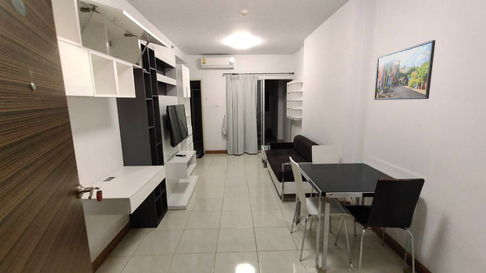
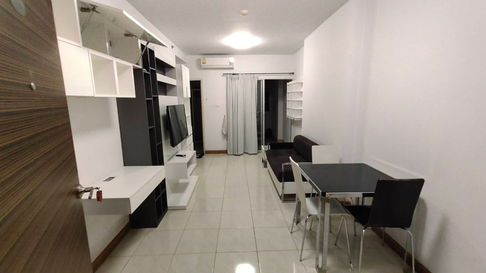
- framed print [373,39,436,101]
